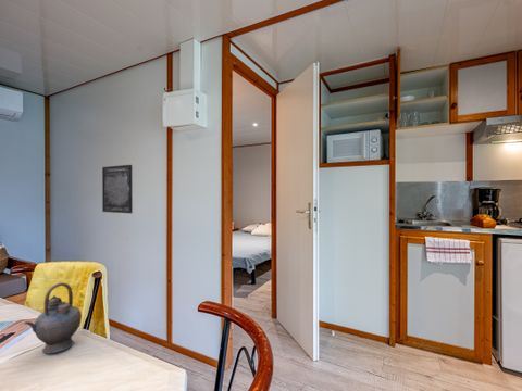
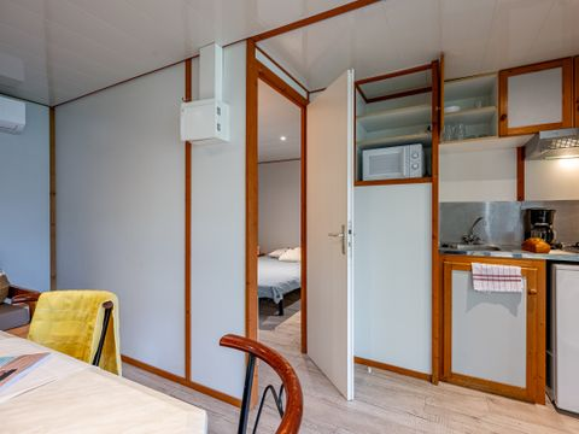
- wall art [101,164,134,214]
- teapot [23,281,83,355]
